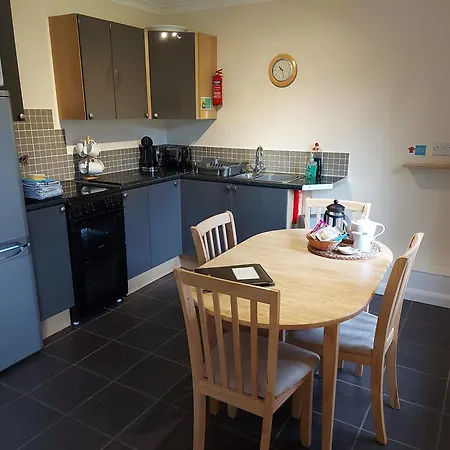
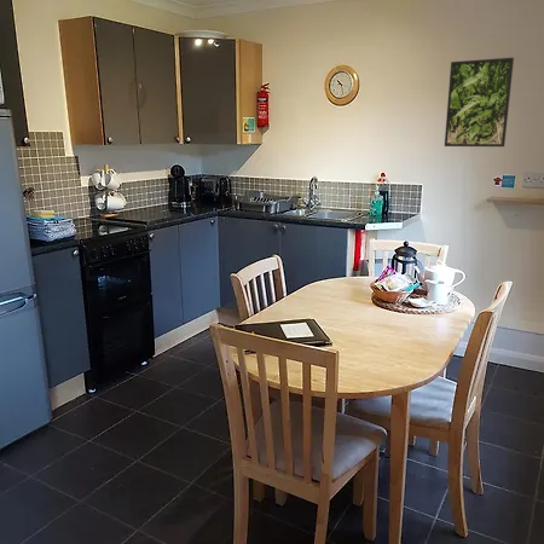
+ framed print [444,57,515,147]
